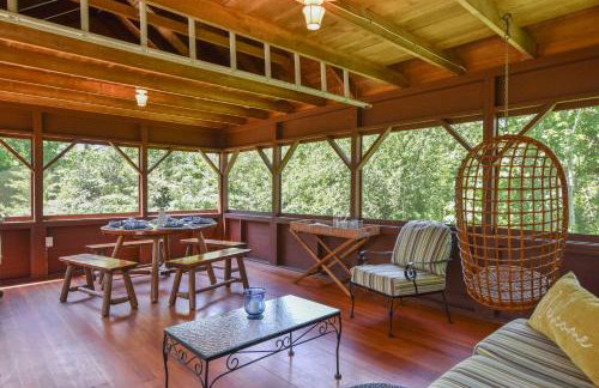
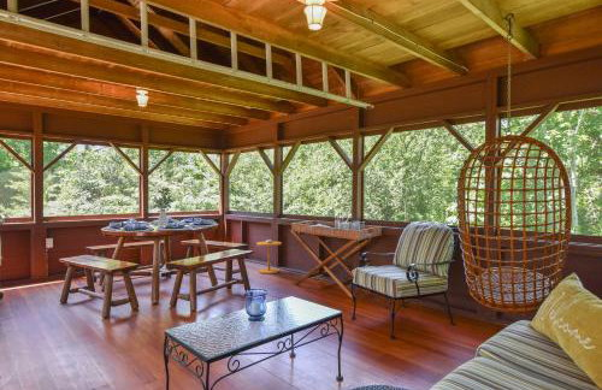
+ side table [255,238,283,276]
